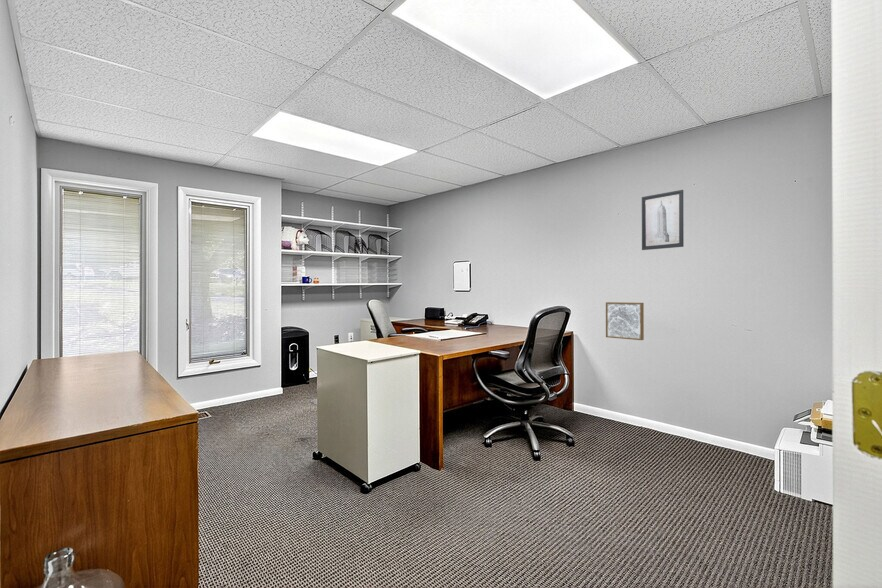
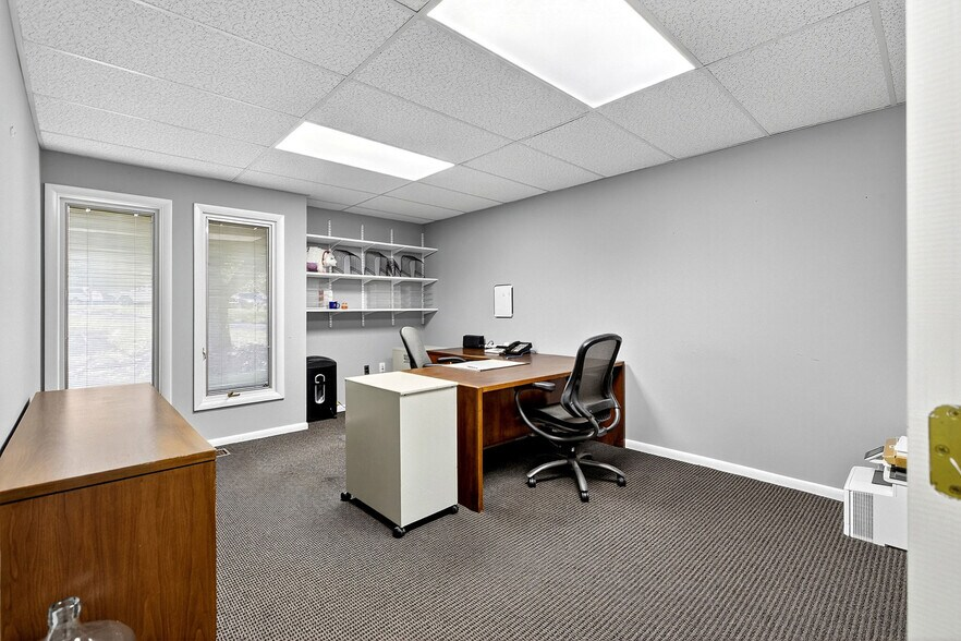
- wall art [605,301,645,341]
- wall art [641,189,685,251]
